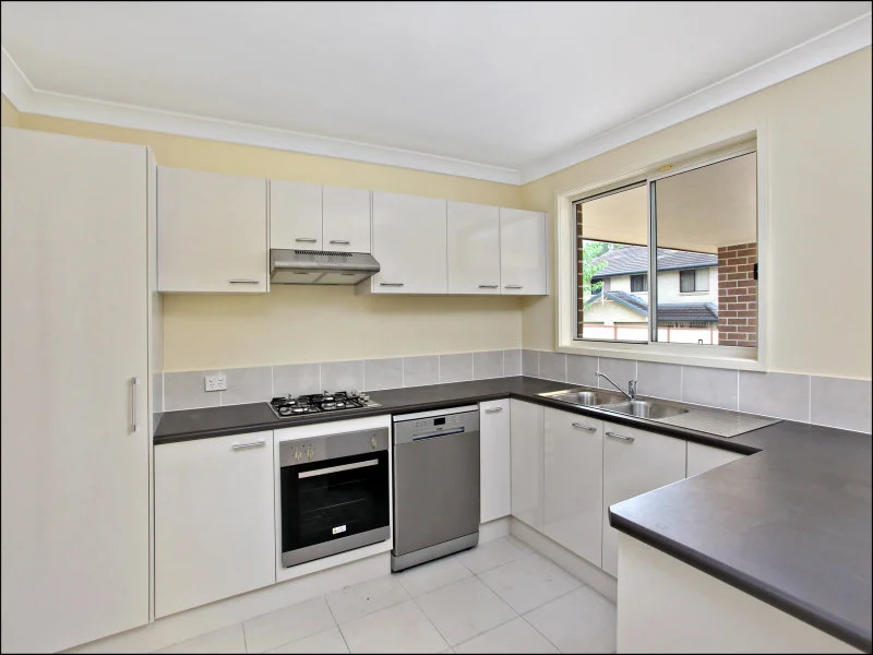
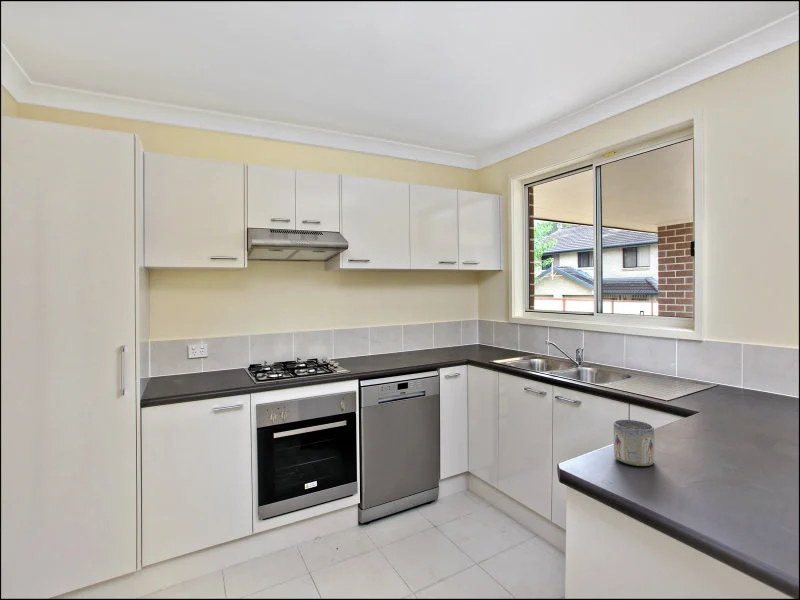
+ mug [613,419,655,467]
